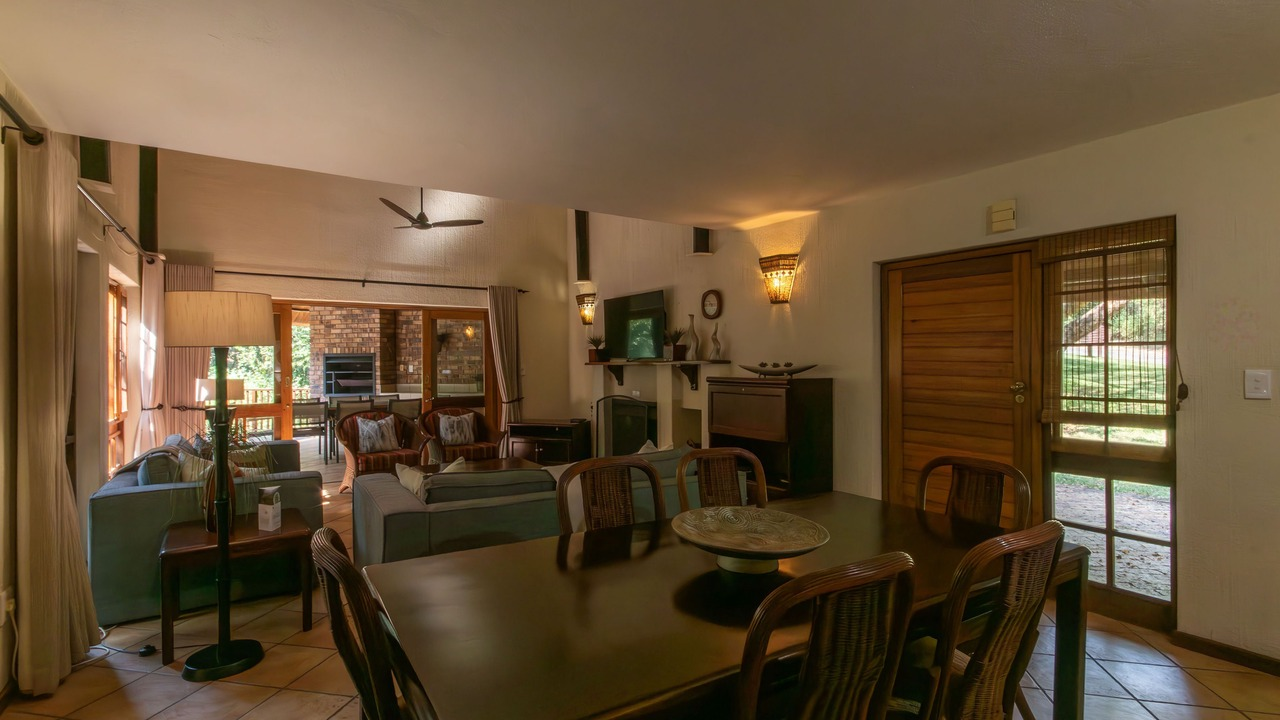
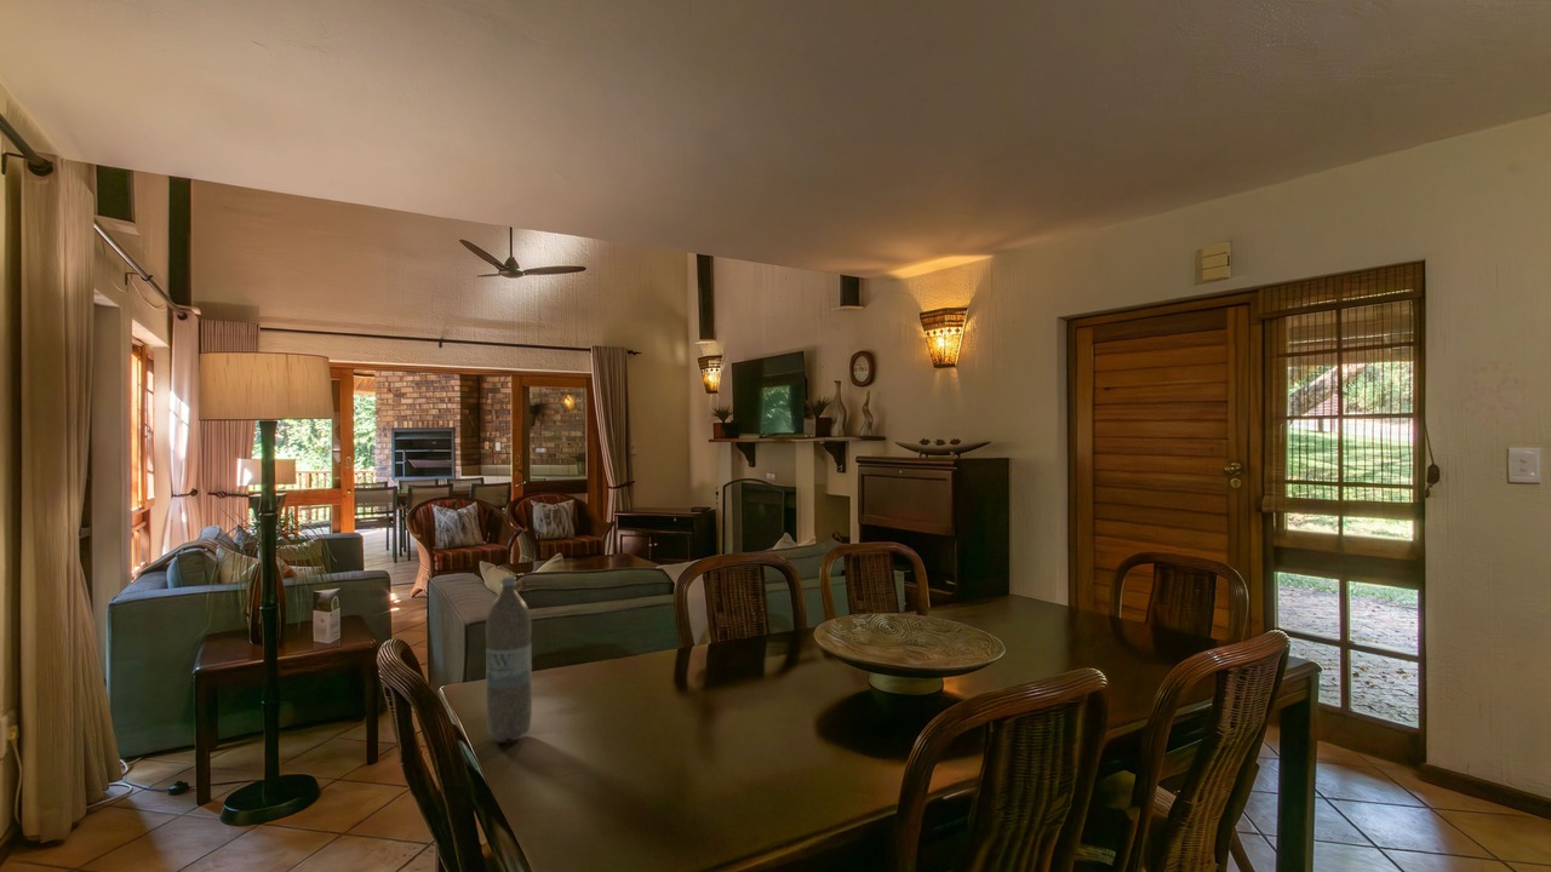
+ water bottle [485,575,533,742]
